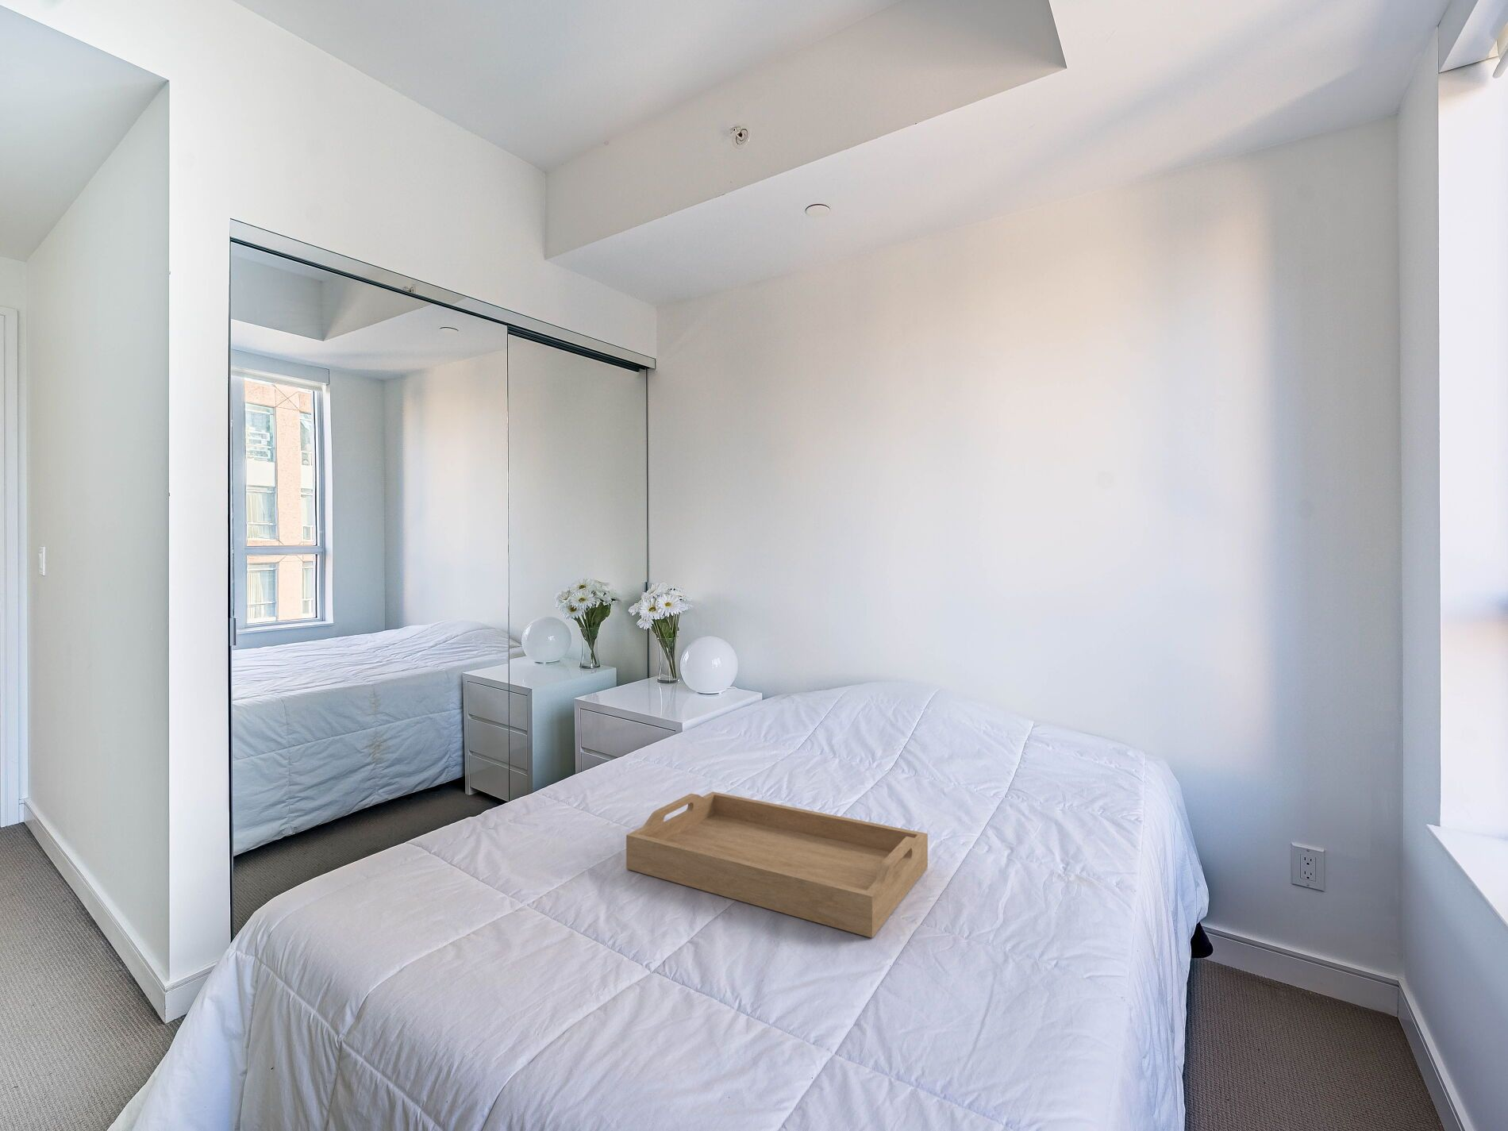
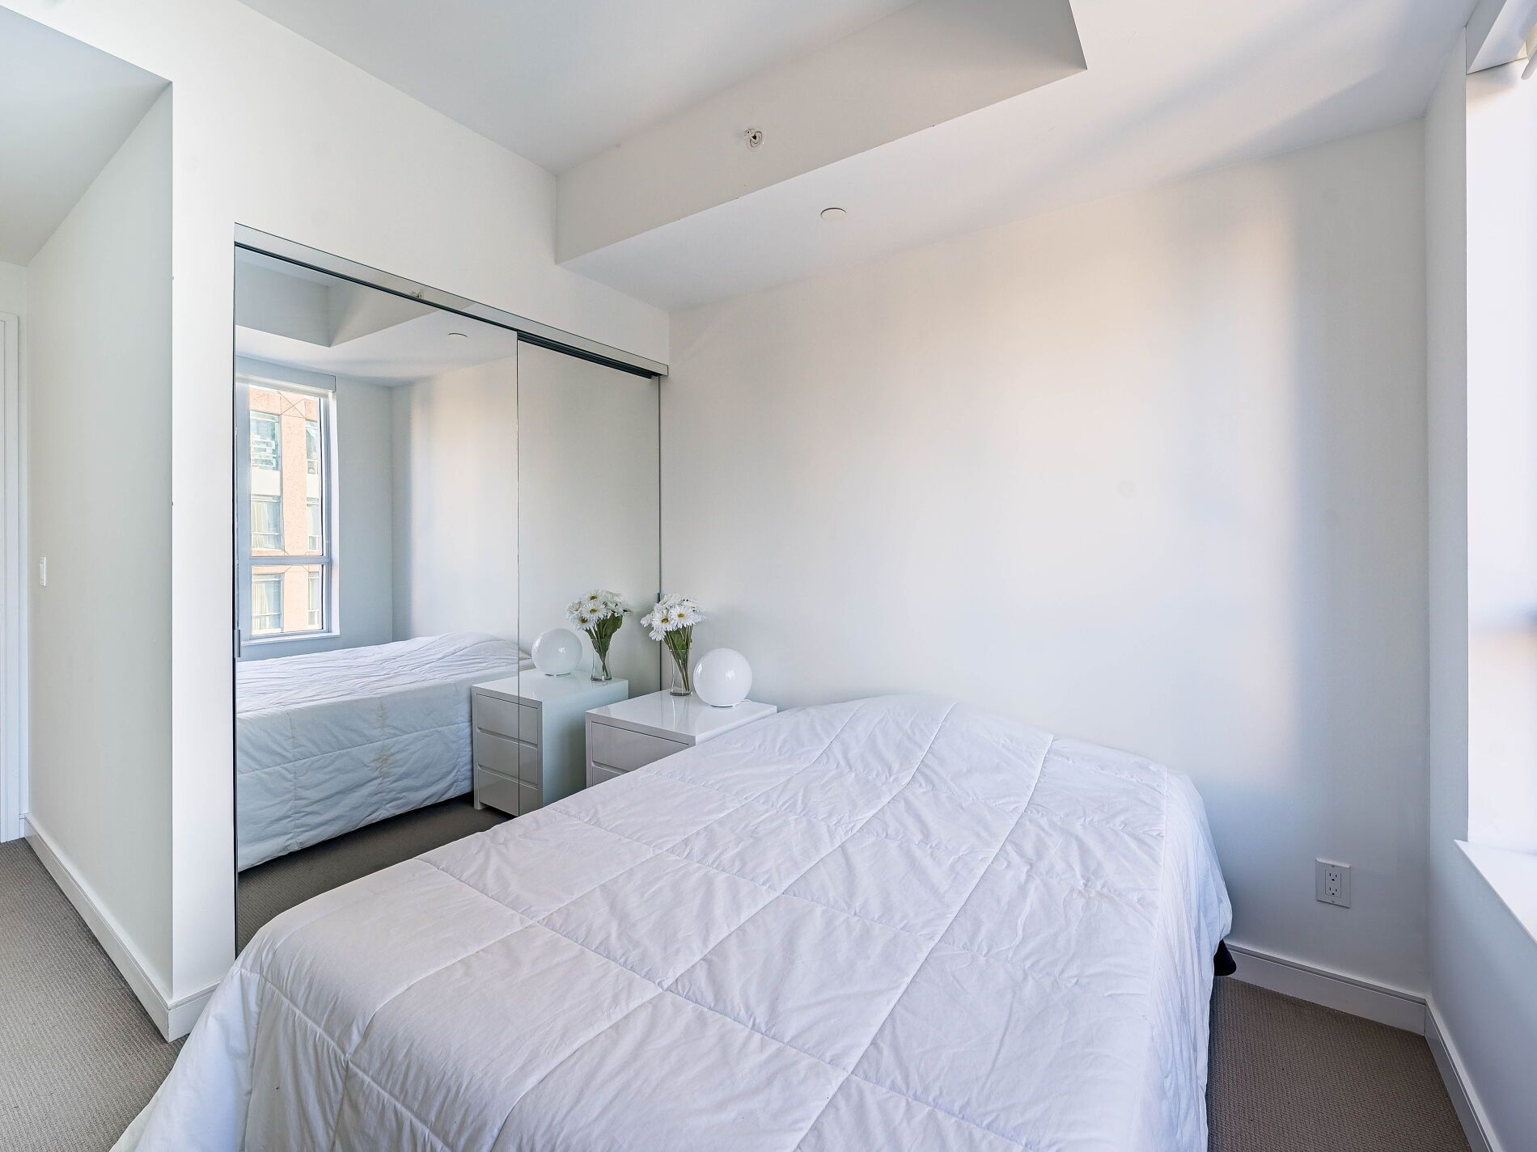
- serving tray [626,791,929,939]
